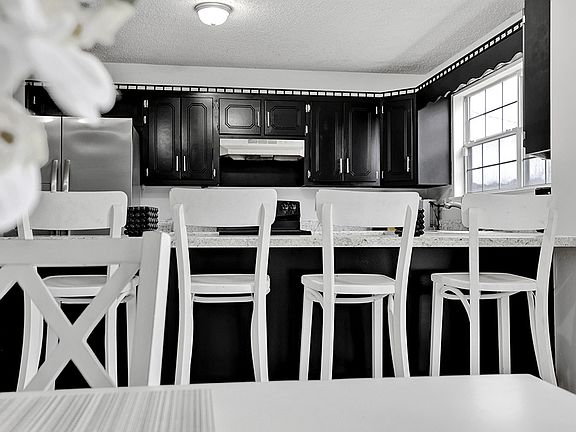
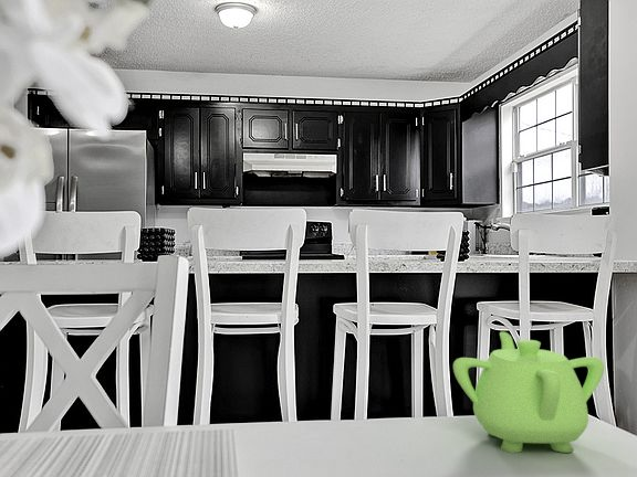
+ teapot [452,330,605,454]
